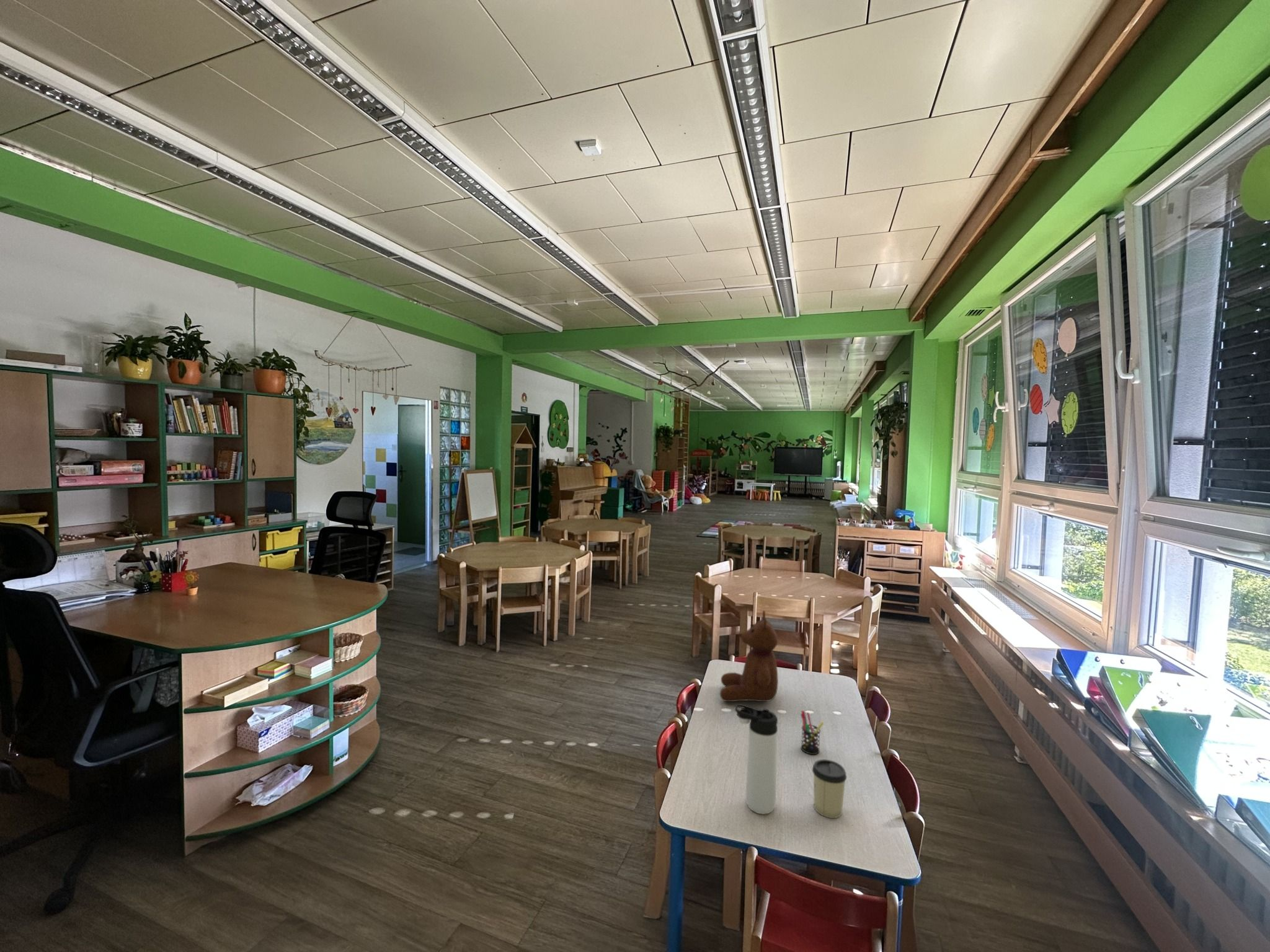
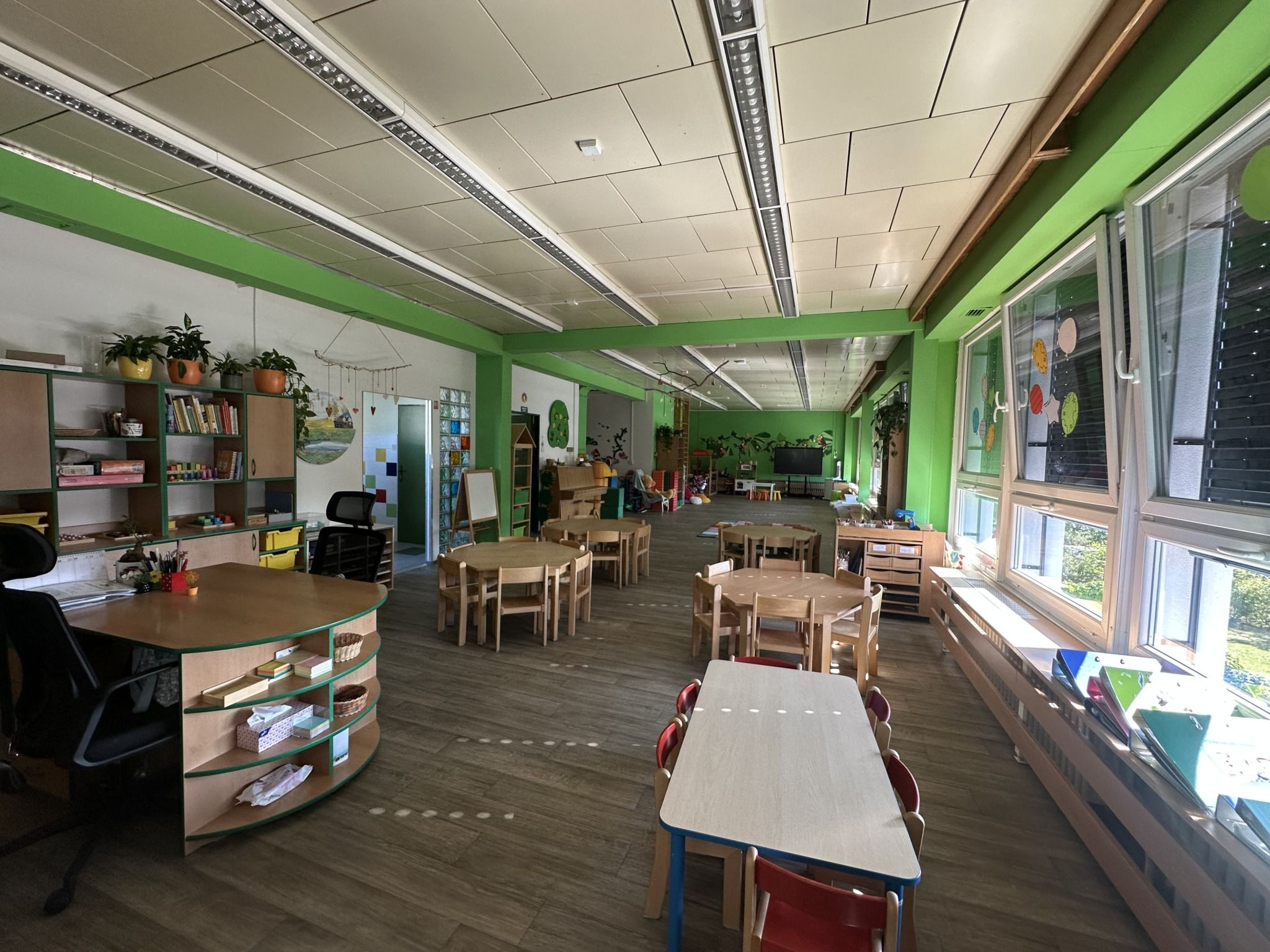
- pen holder [800,710,825,755]
- thermos bottle [734,703,778,815]
- teddy bear [719,610,779,702]
- cup [812,759,847,819]
